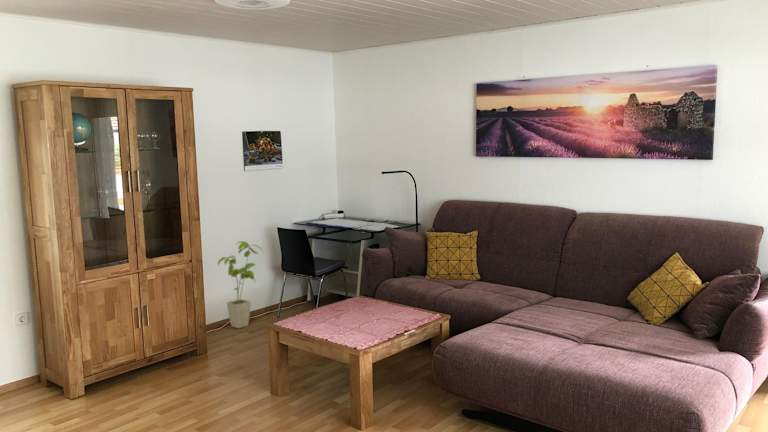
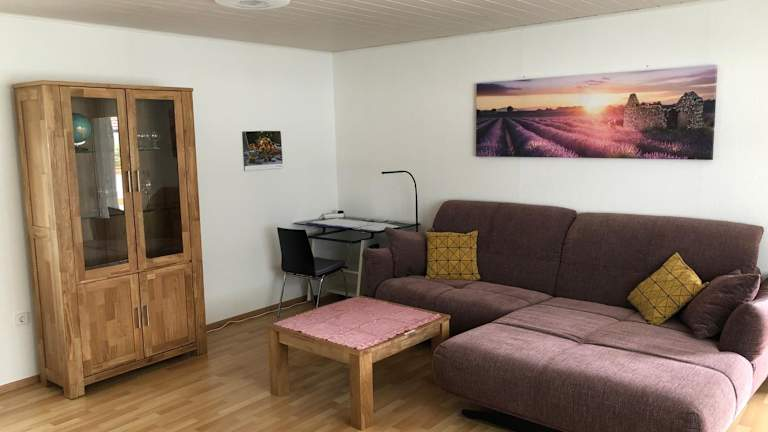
- house plant [217,240,265,329]
